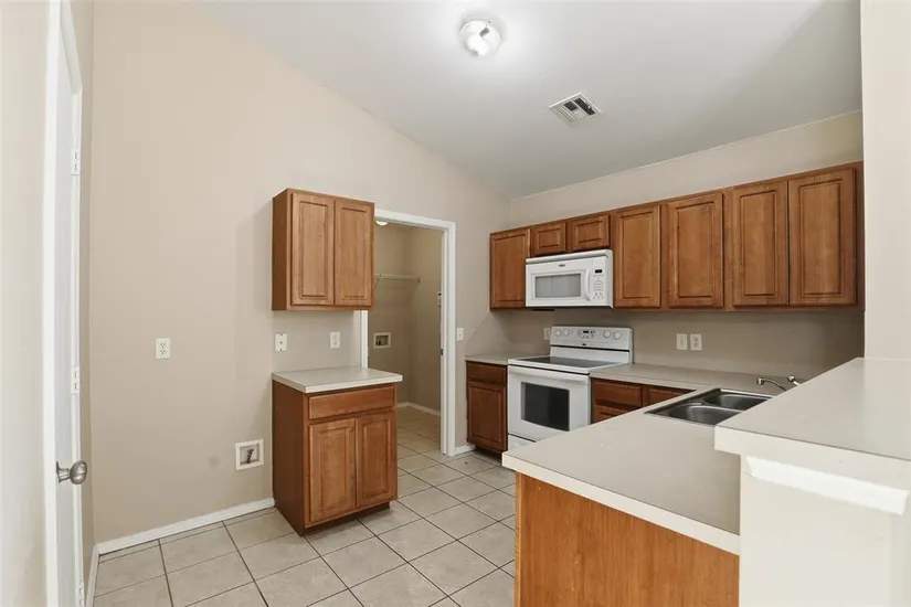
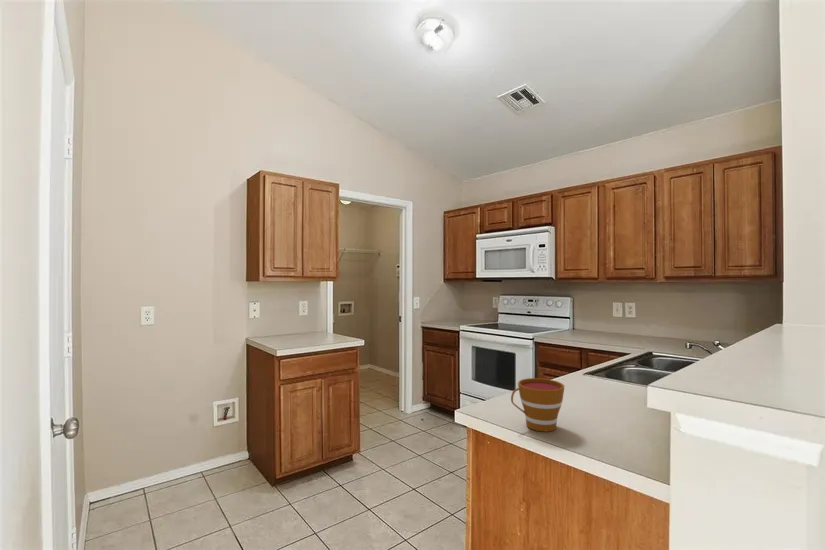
+ cup [510,377,565,433]
